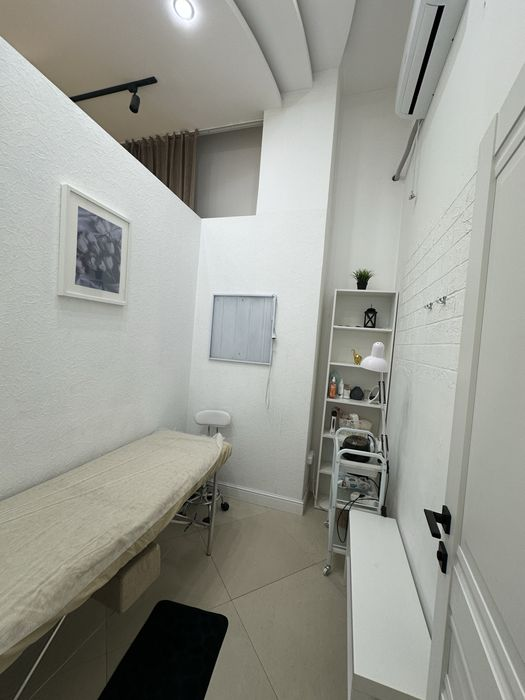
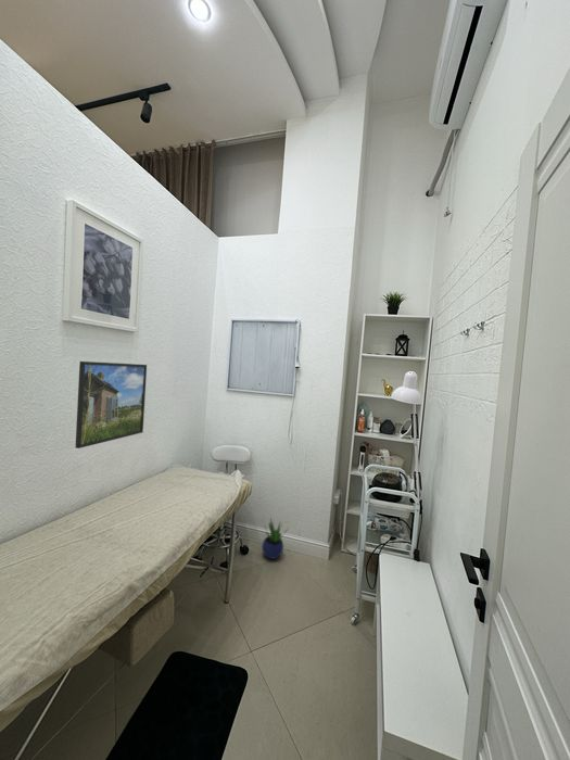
+ potted plant [261,515,290,560]
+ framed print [74,360,148,449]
